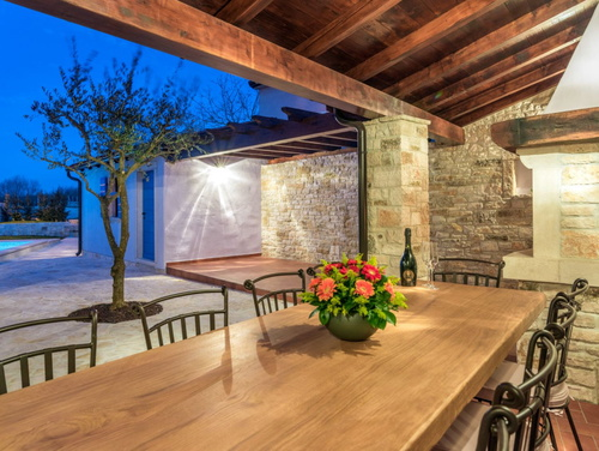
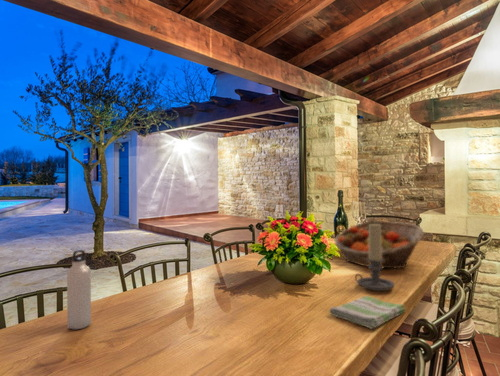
+ water bottle [66,249,92,330]
+ candle holder [354,224,396,292]
+ fruit basket [333,220,425,270]
+ dish towel [328,295,406,330]
